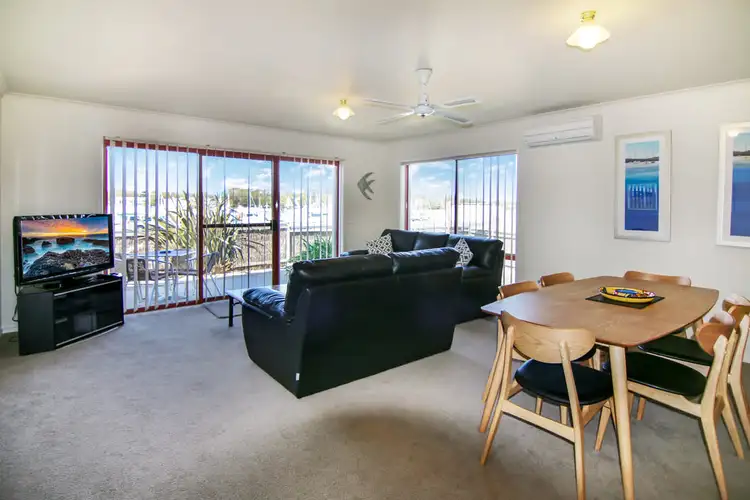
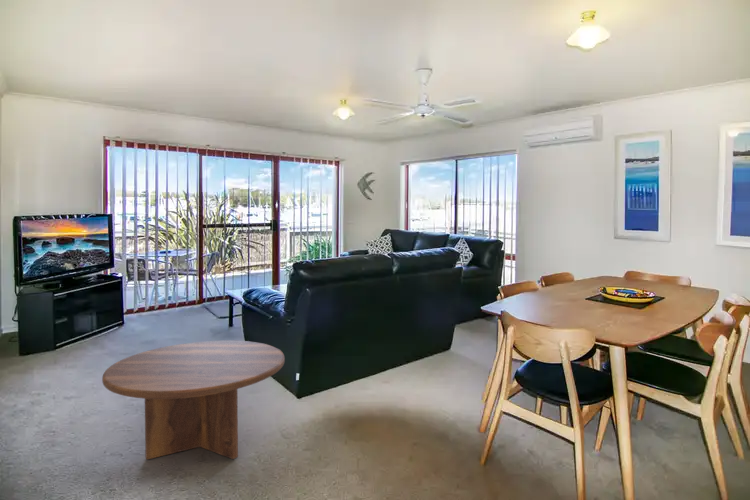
+ coffee table [101,340,286,460]
